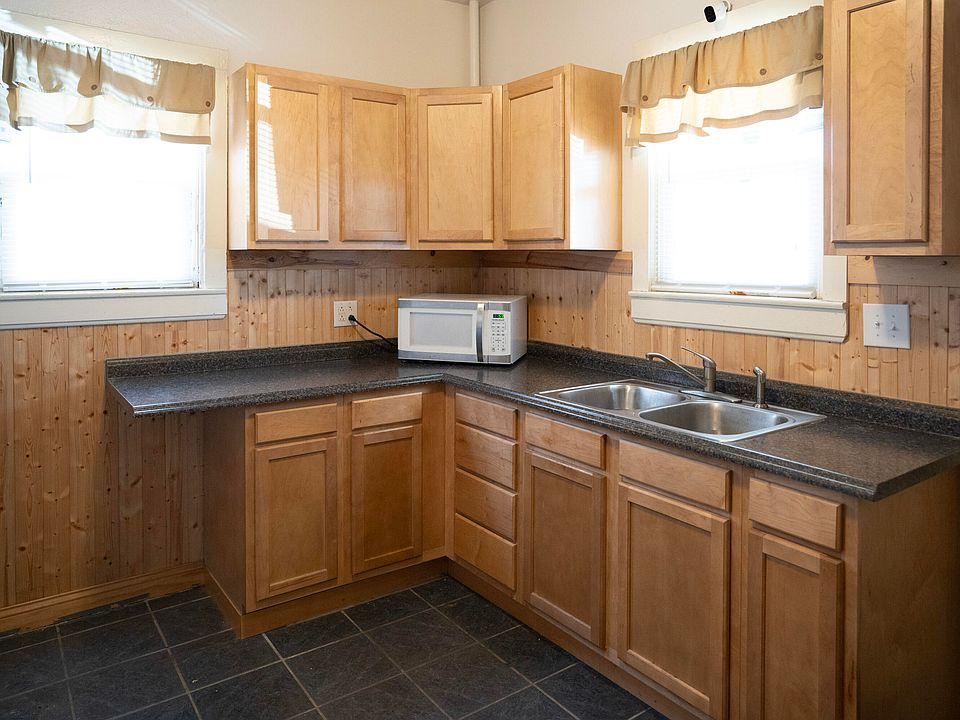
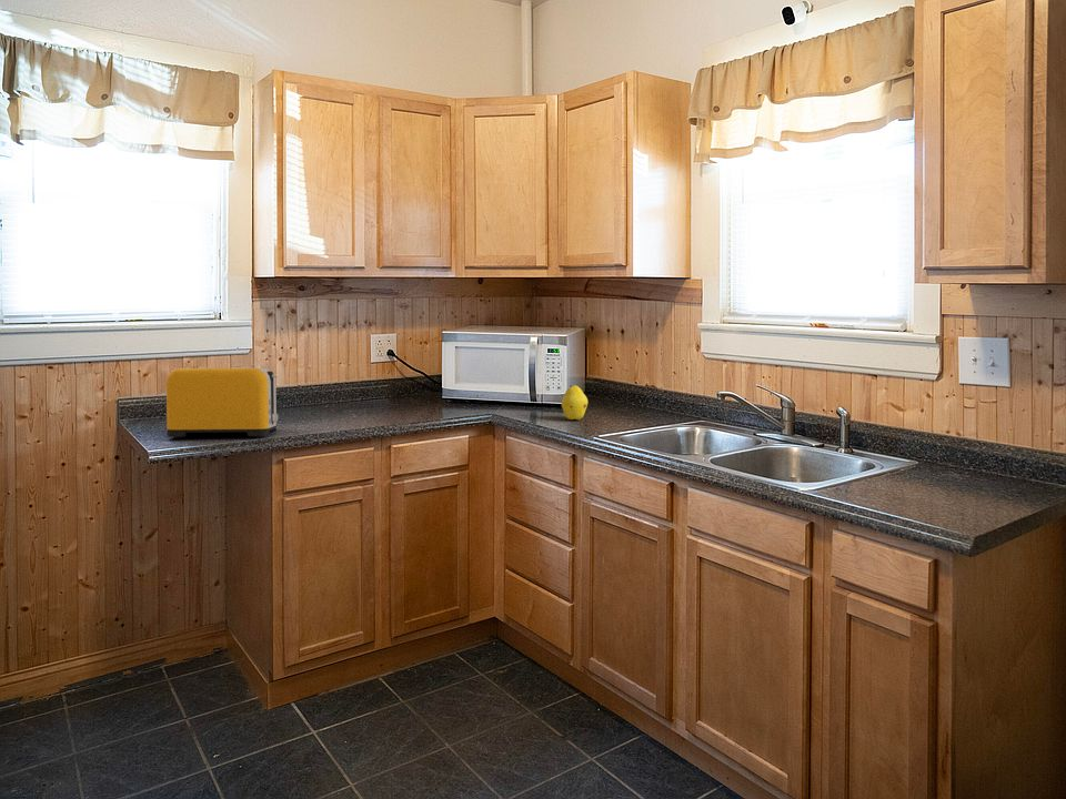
+ fruit [561,384,589,421]
+ toaster [165,367,280,438]
